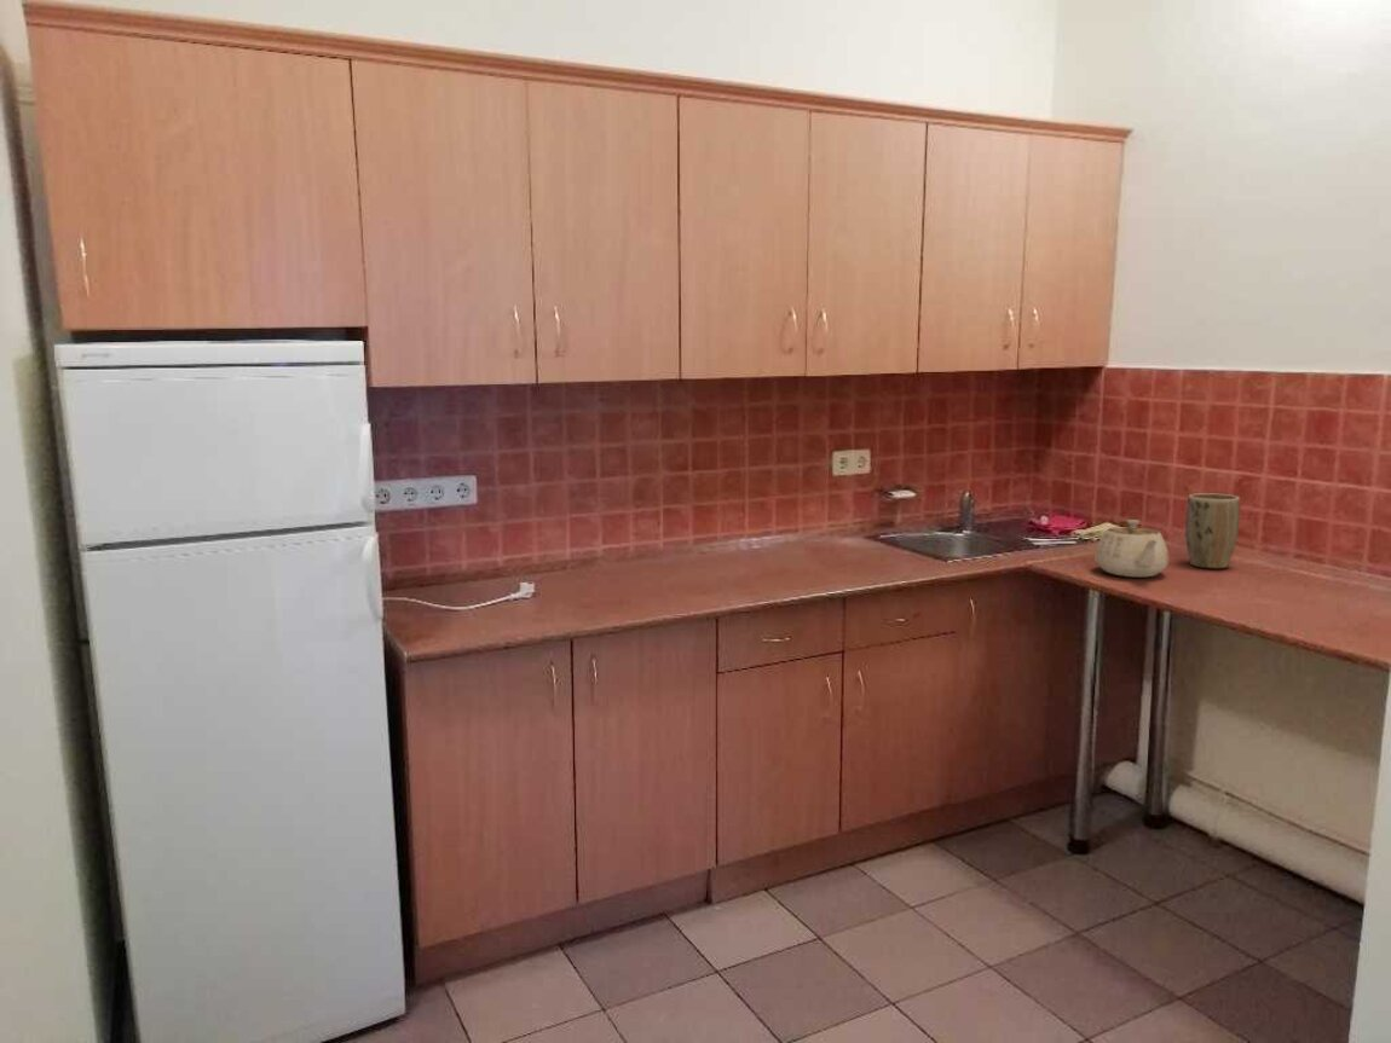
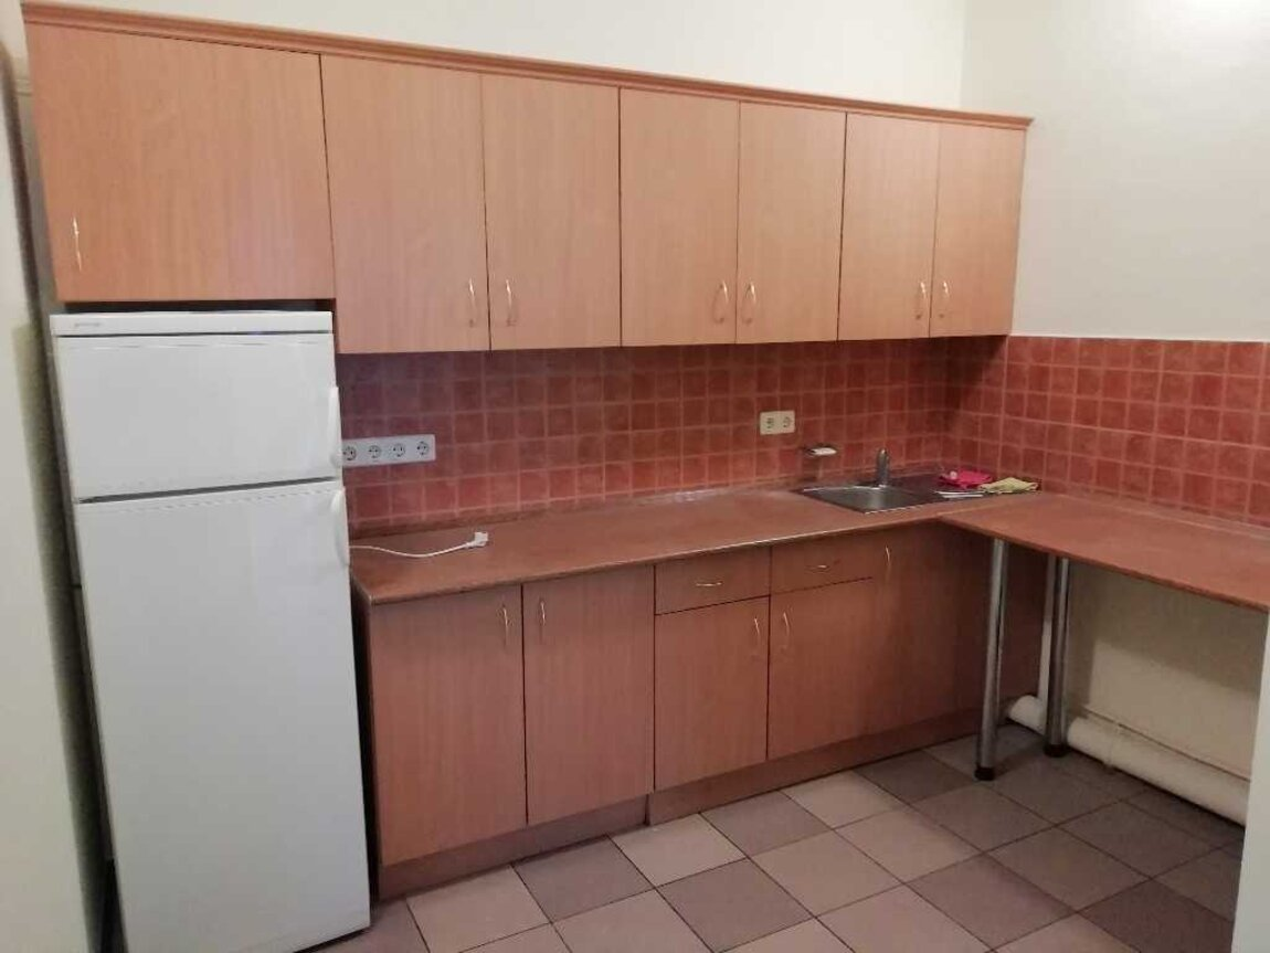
- teapot [1093,518,1171,578]
- plant pot [1184,492,1241,569]
